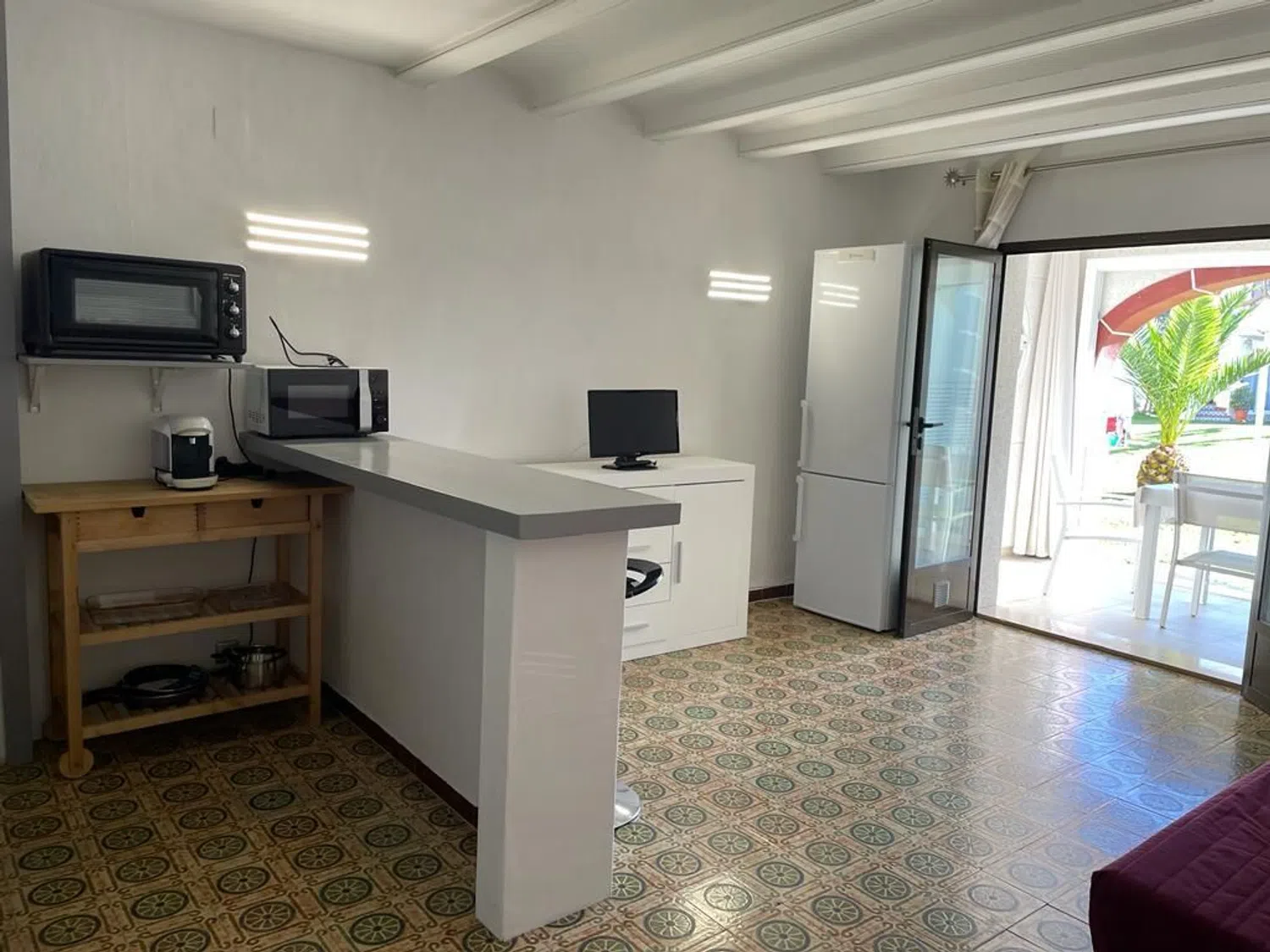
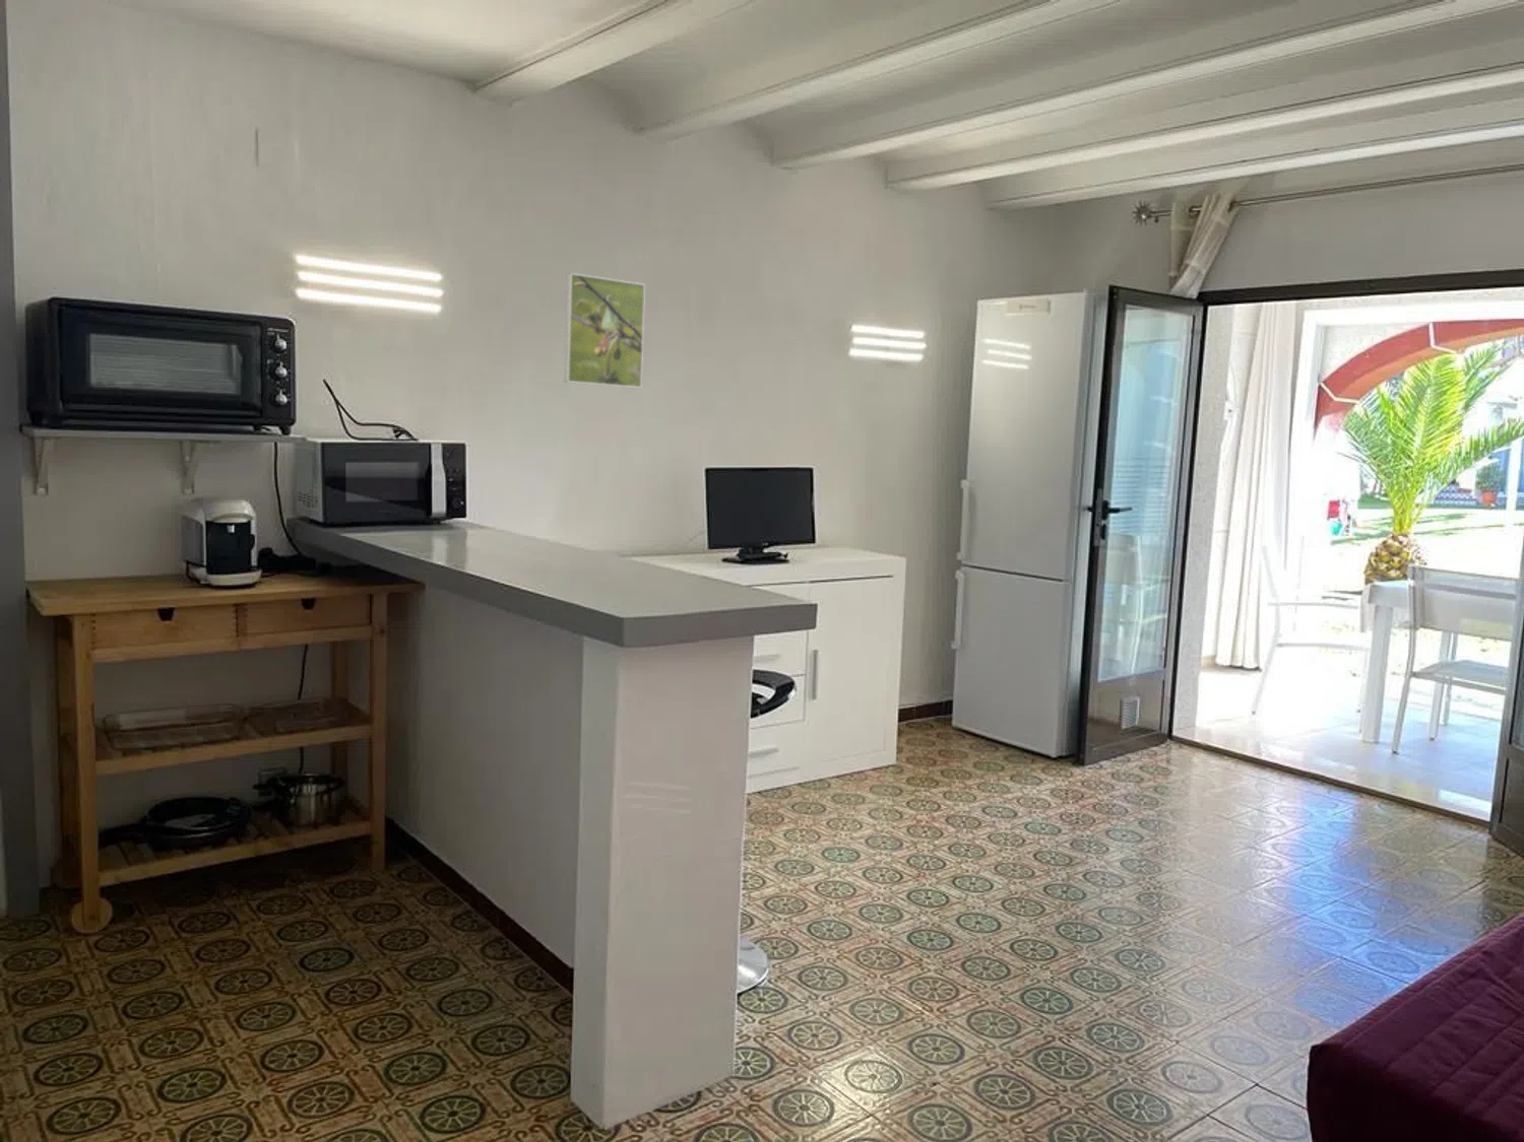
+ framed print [563,272,646,389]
